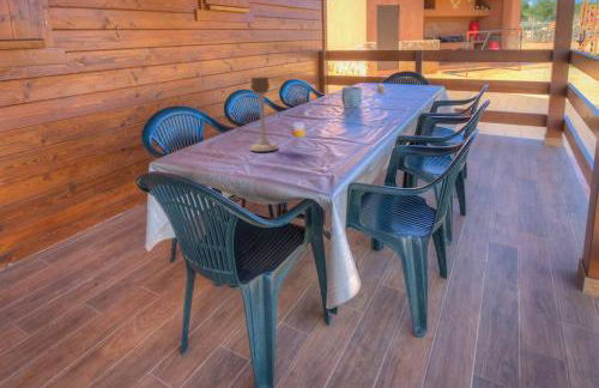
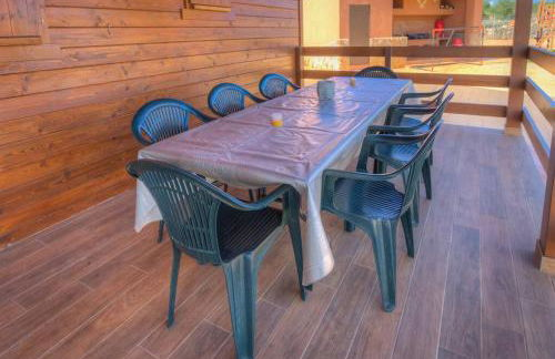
- candle holder [248,75,279,152]
